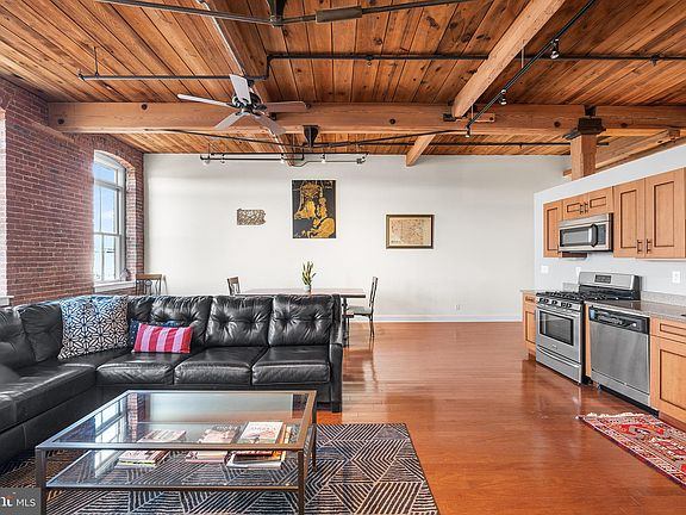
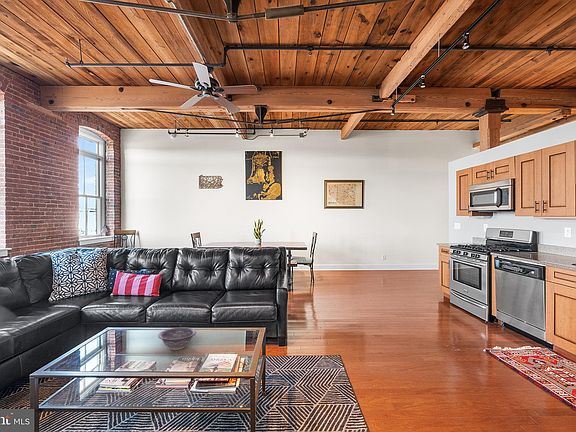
+ decorative bowl [157,326,197,351]
